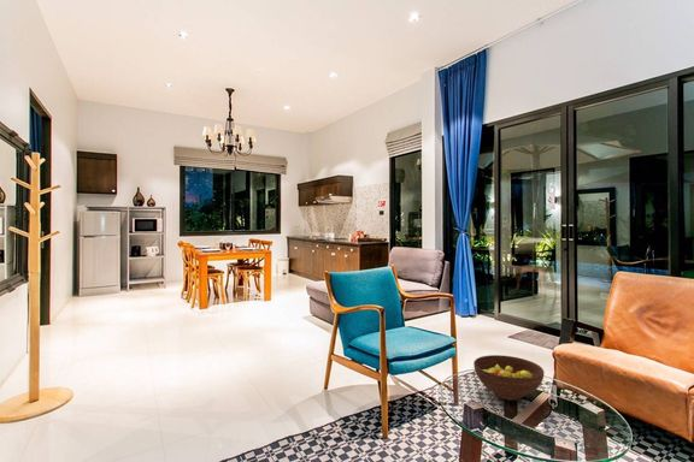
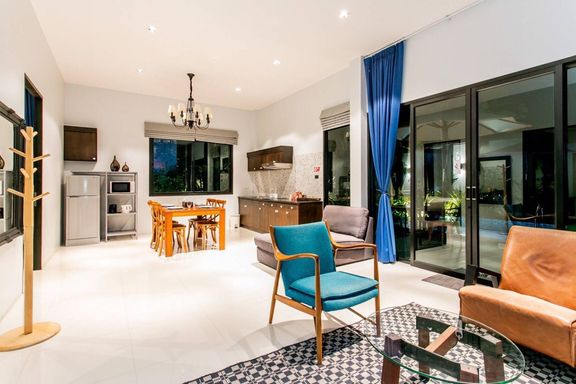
- fruit bowl [472,354,546,402]
